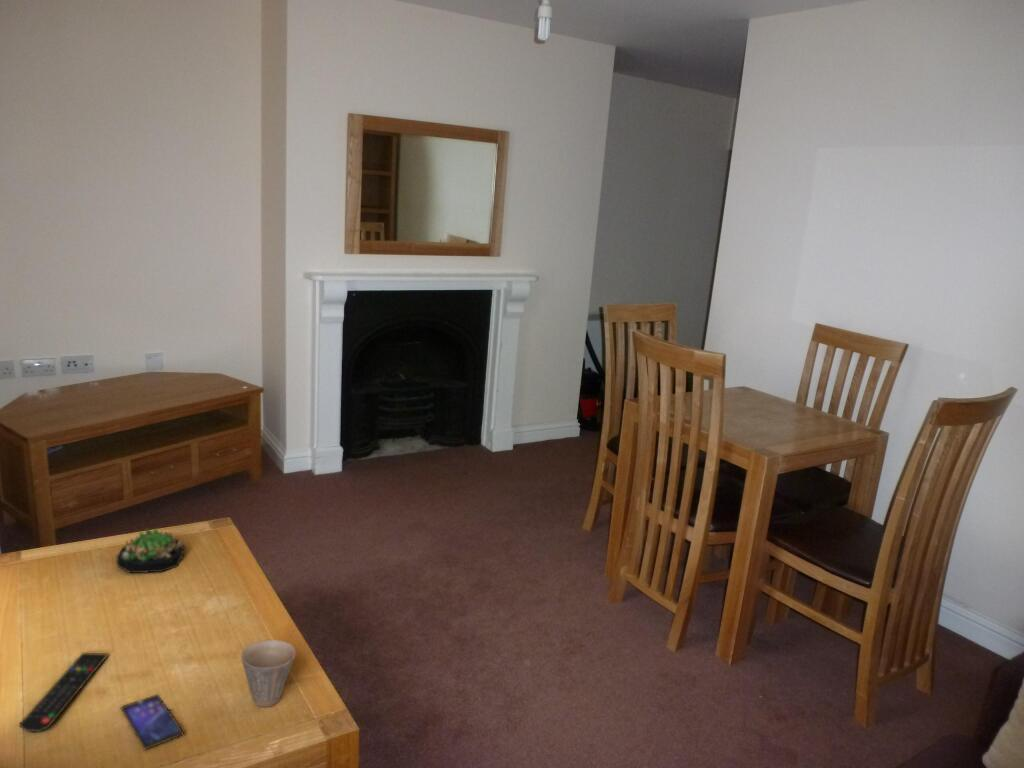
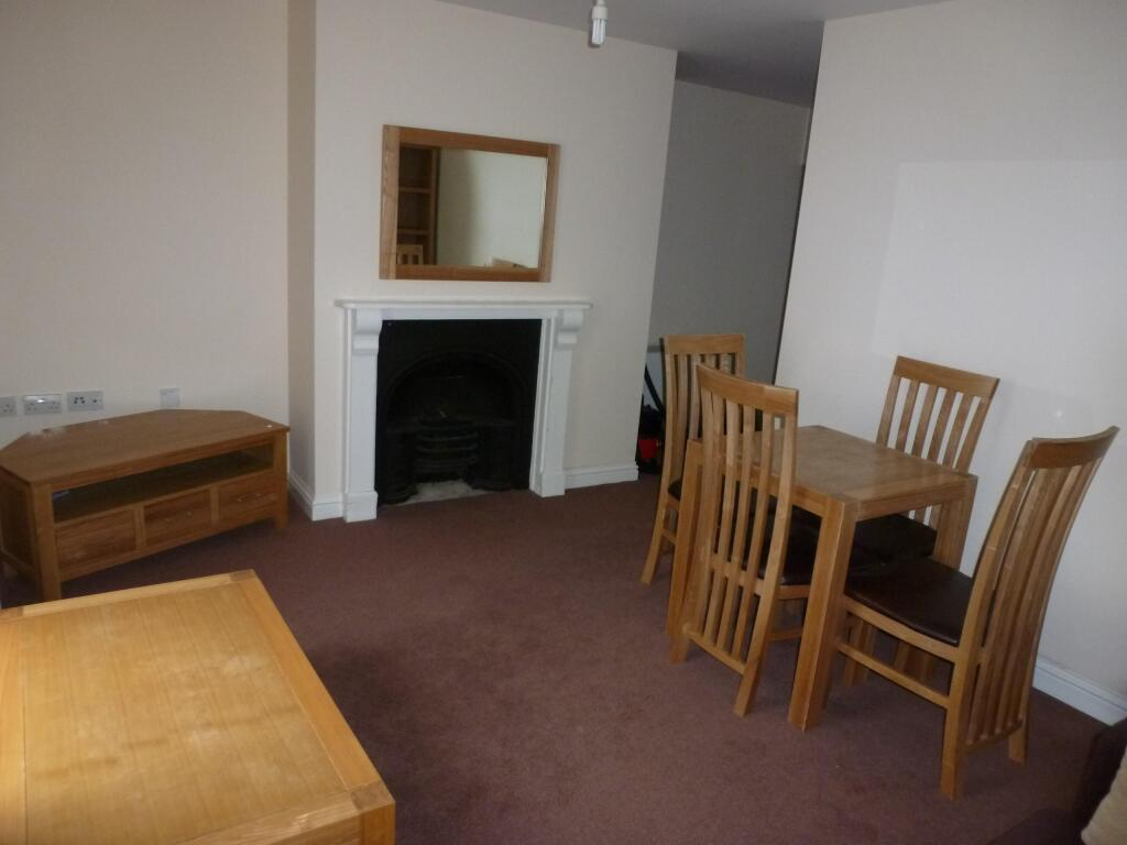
- succulent plant [115,527,186,574]
- cup [240,639,297,708]
- smartphone [119,693,185,751]
- remote control [18,652,109,733]
